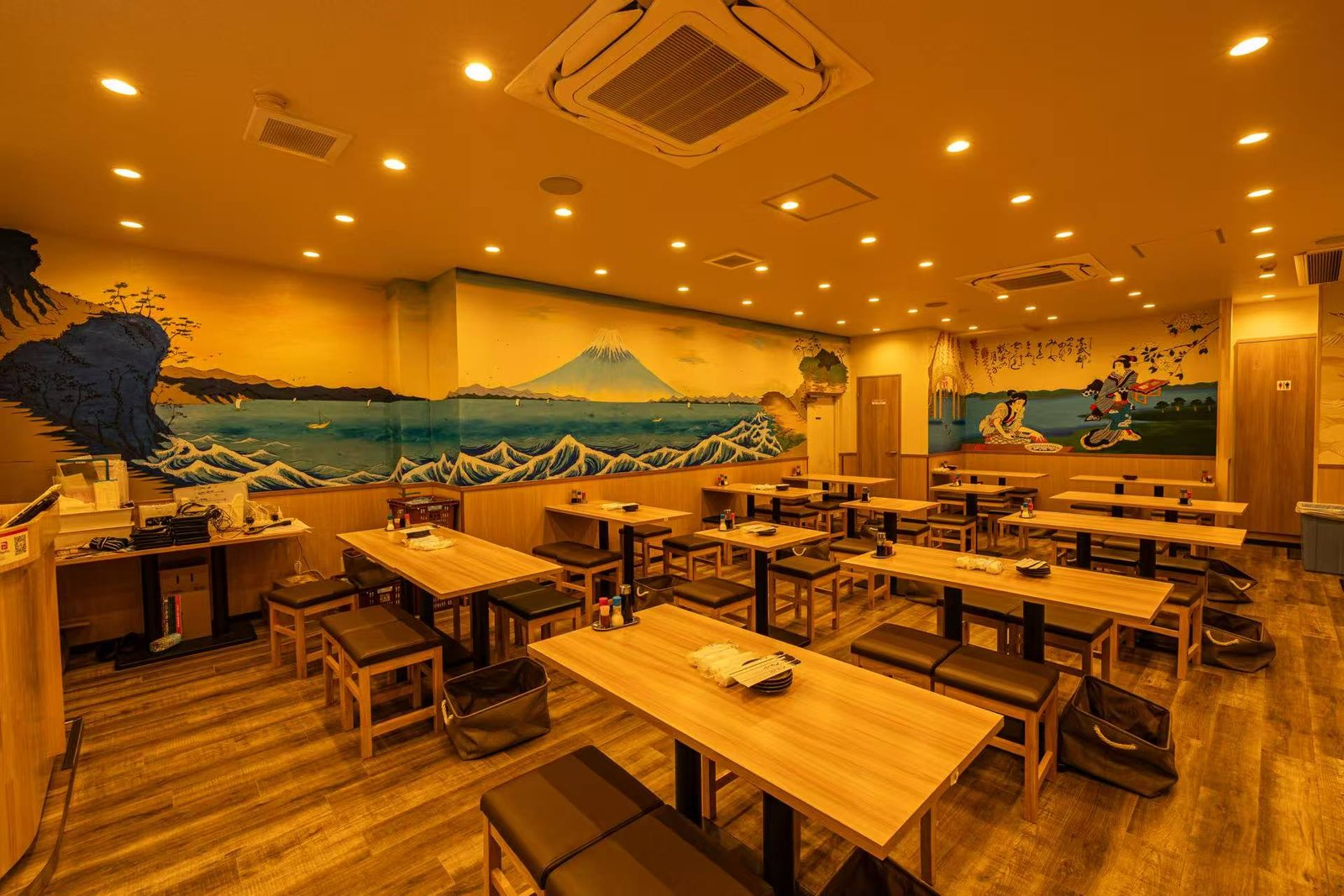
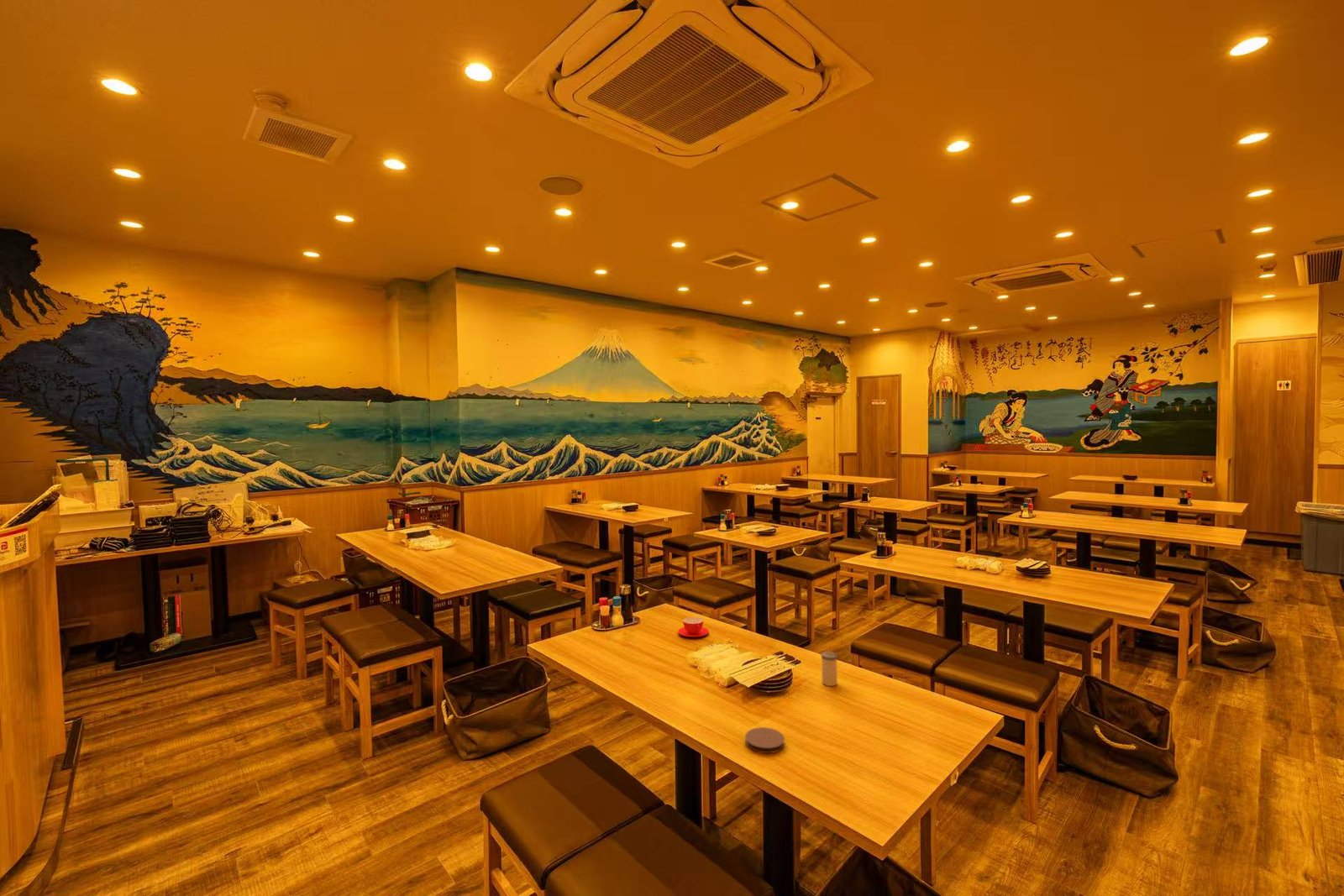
+ coaster [744,726,785,754]
+ salt shaker [820,651,838,687]
+ teacup [677,616,710,638]
